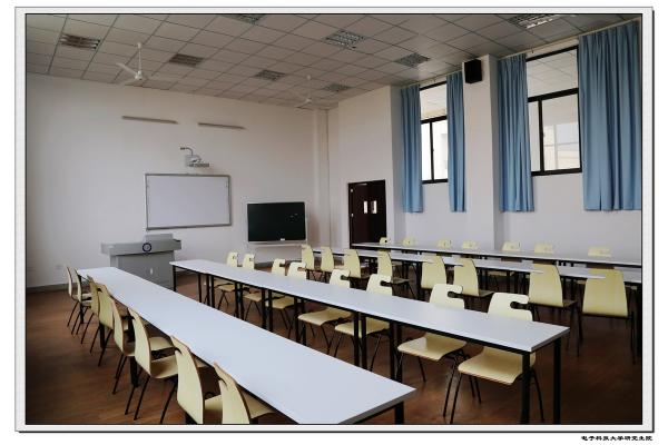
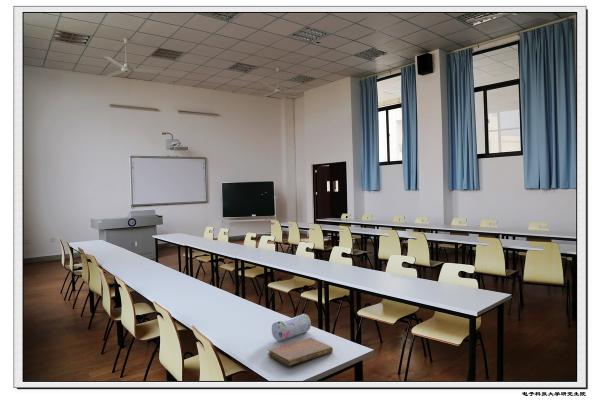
+ pencil case [271,313,312,342]
+ notebook [267,337,334,367]
